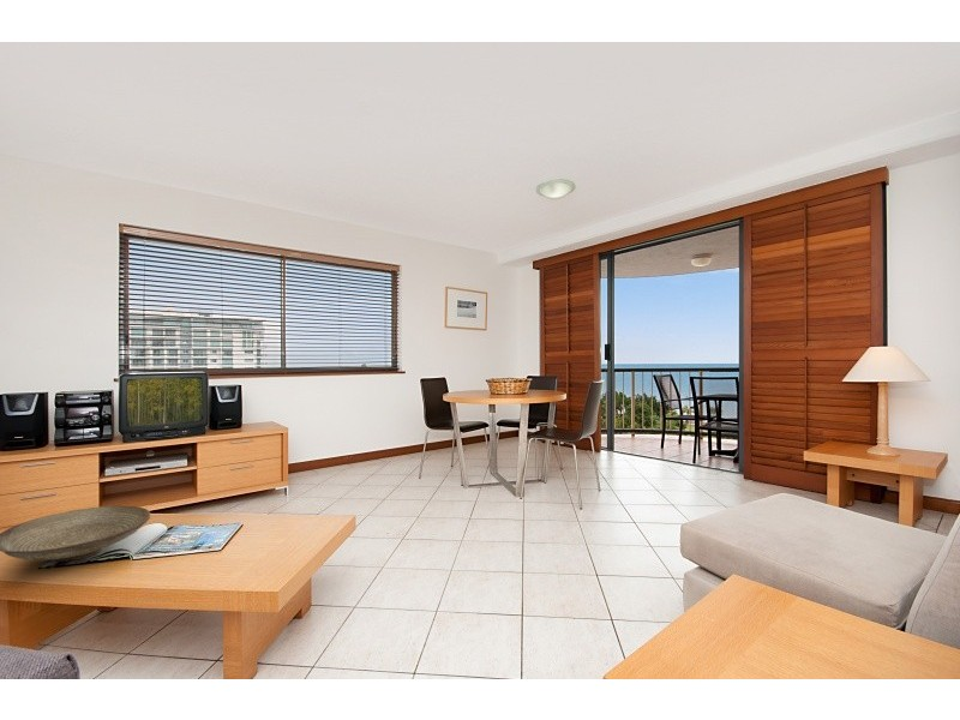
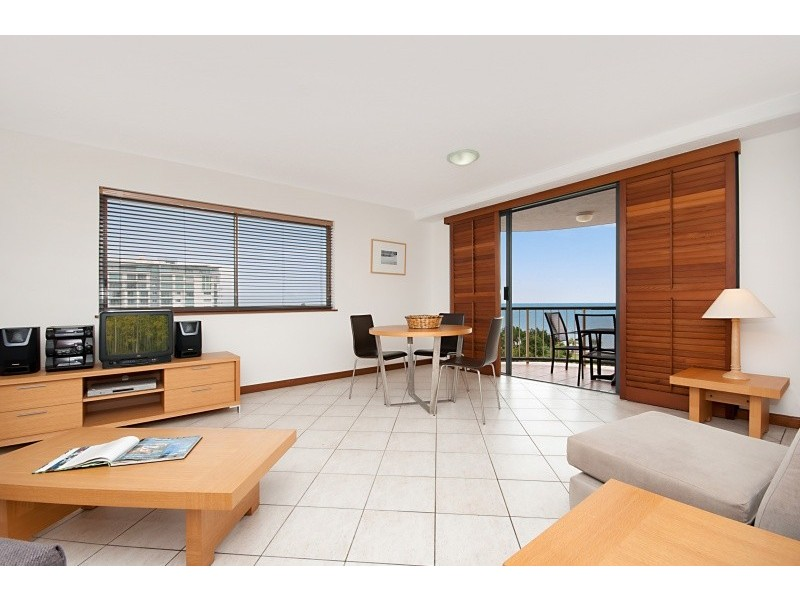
- decorative bowl [0,505,151,563]
